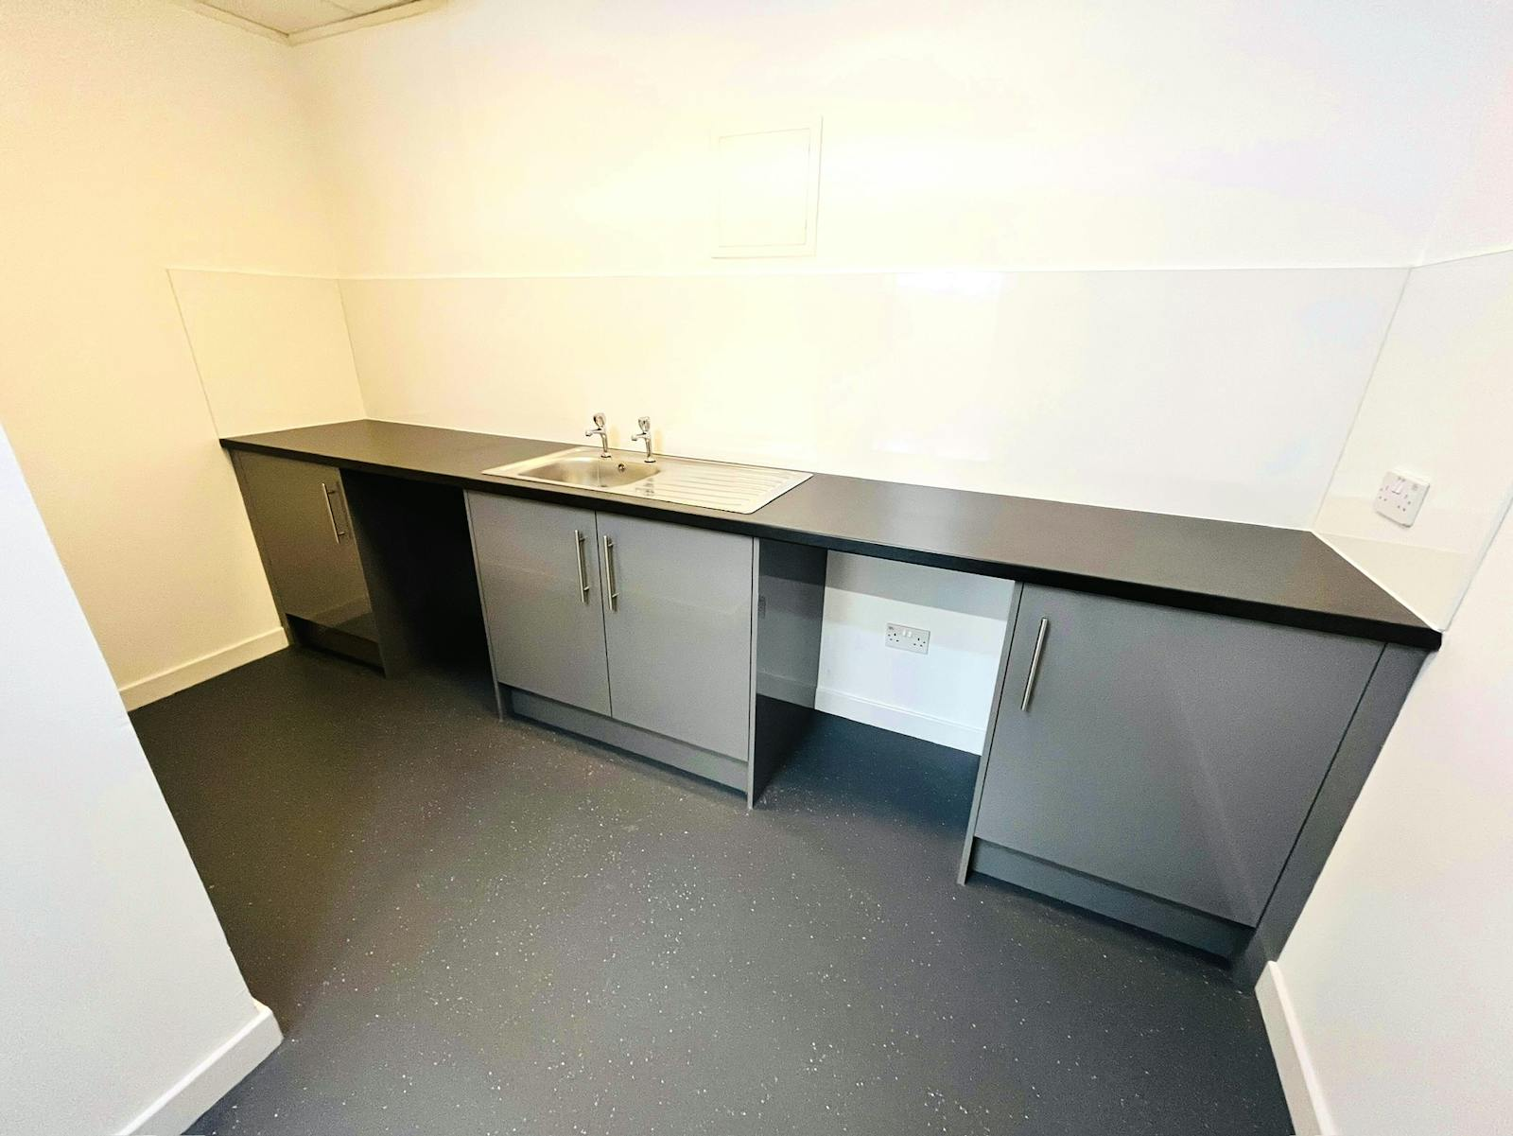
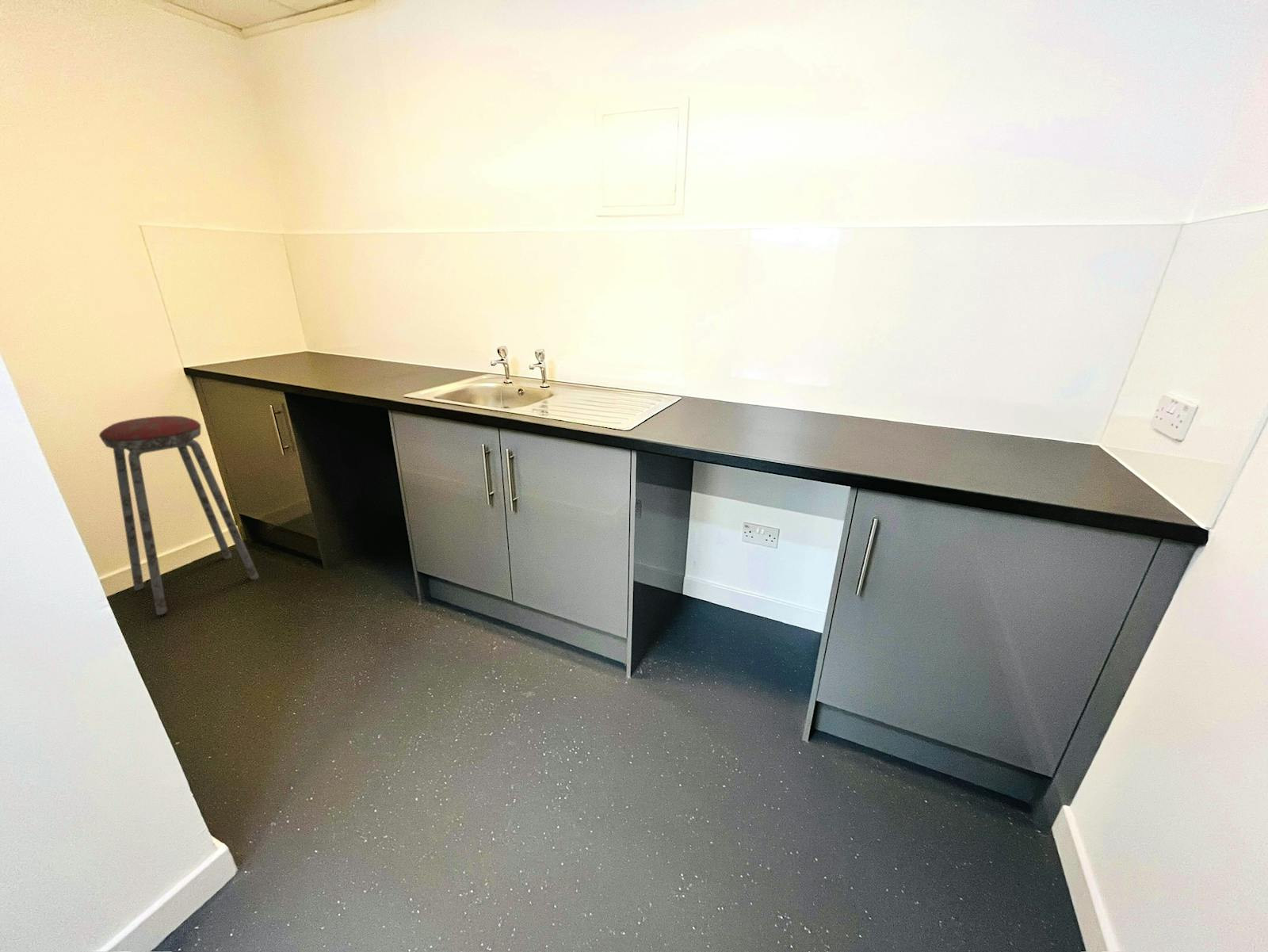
+ music stool [98,415,260,616]
